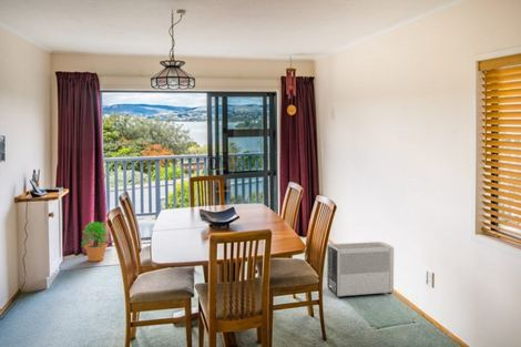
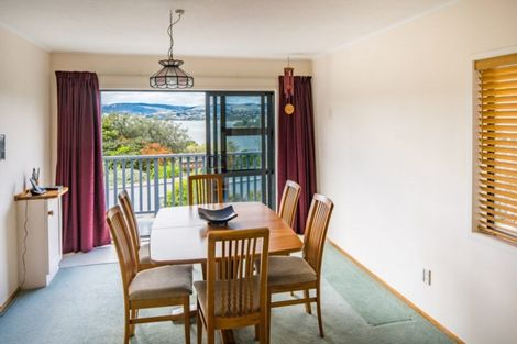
- potted plant [81,221,110,263]
- air purifier [326,241,395,299]
